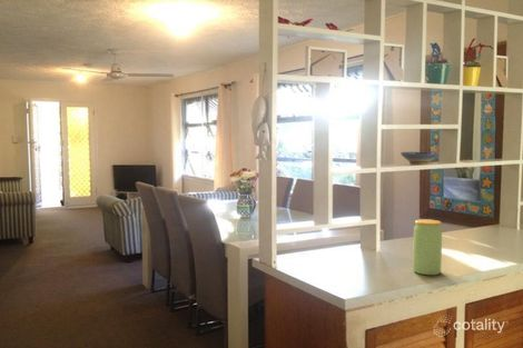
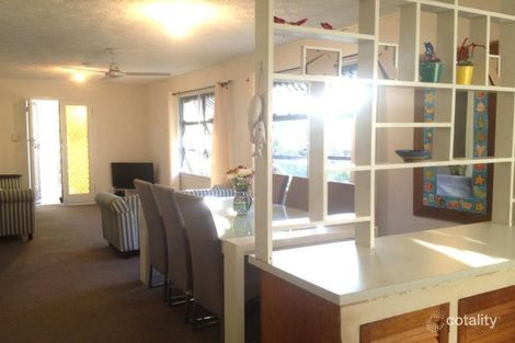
- jar [412,218,443,276]
